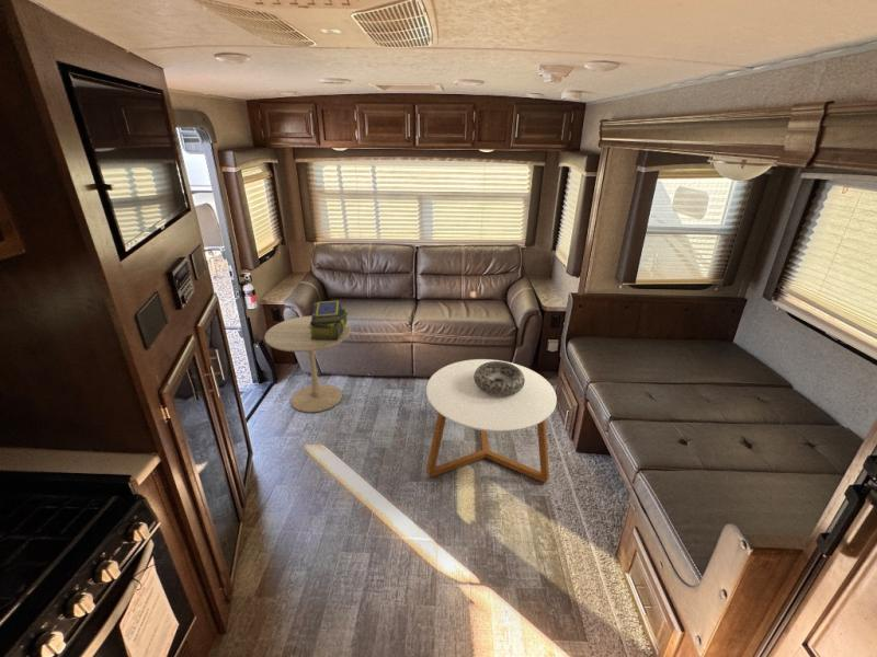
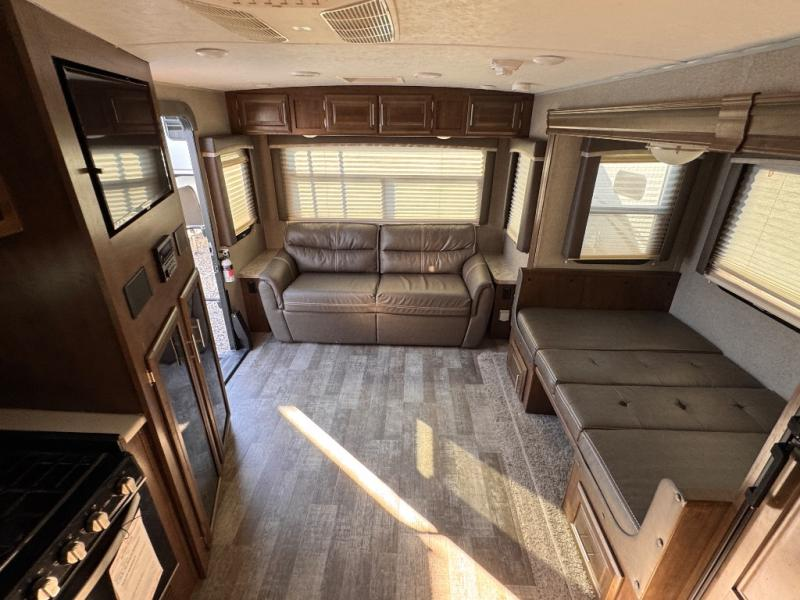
- coffee table [425,358,558,484]
- decorative bowl [474,360,525,396]
- side table [264,314,352,414]
- stack of books [309,299,349,341]
